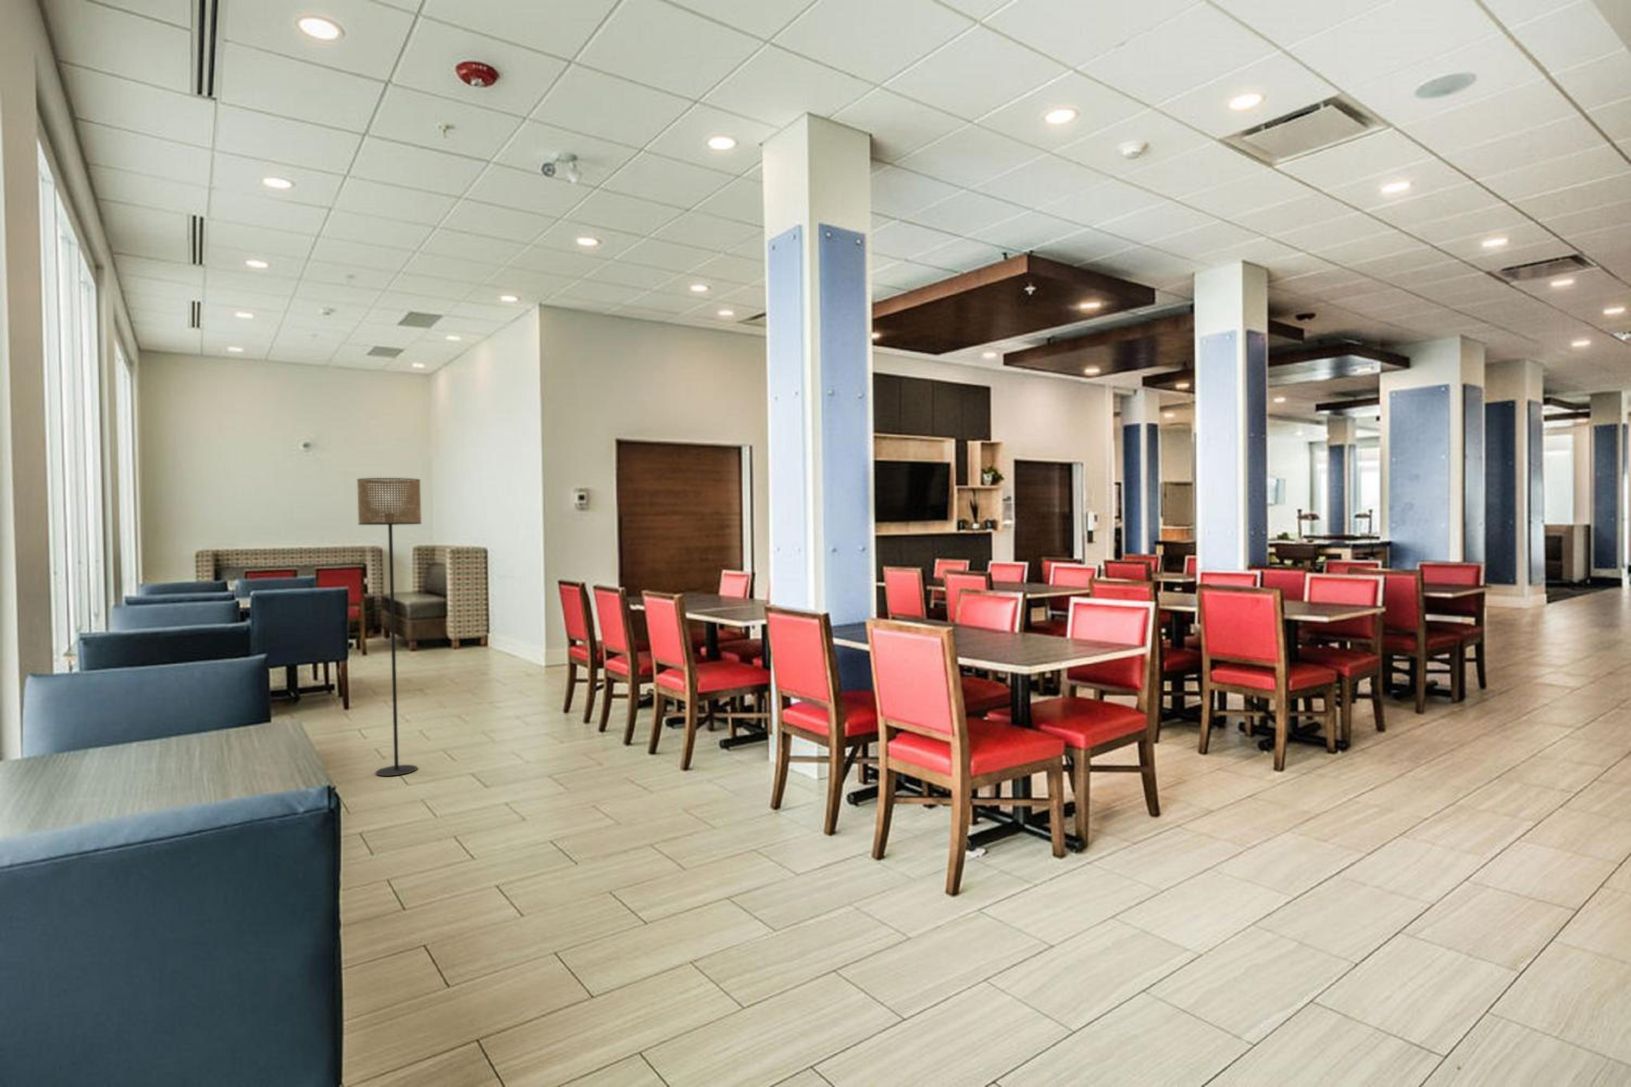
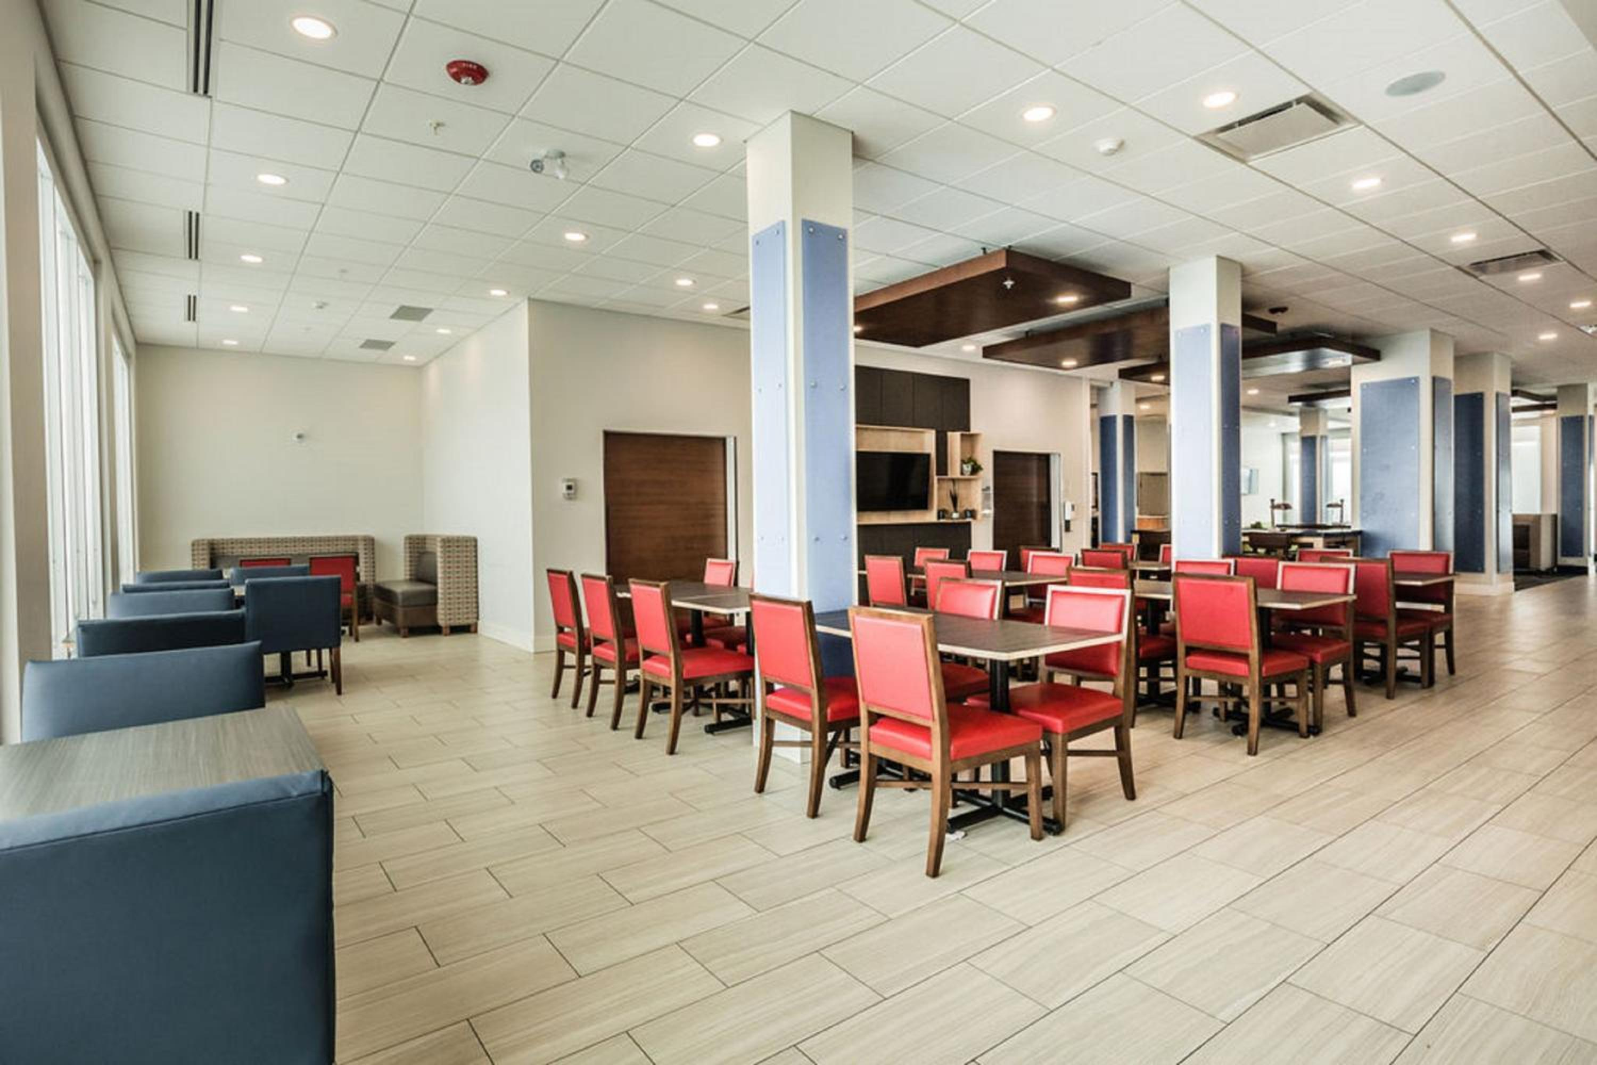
- floor lamp [357,477,422,776]
